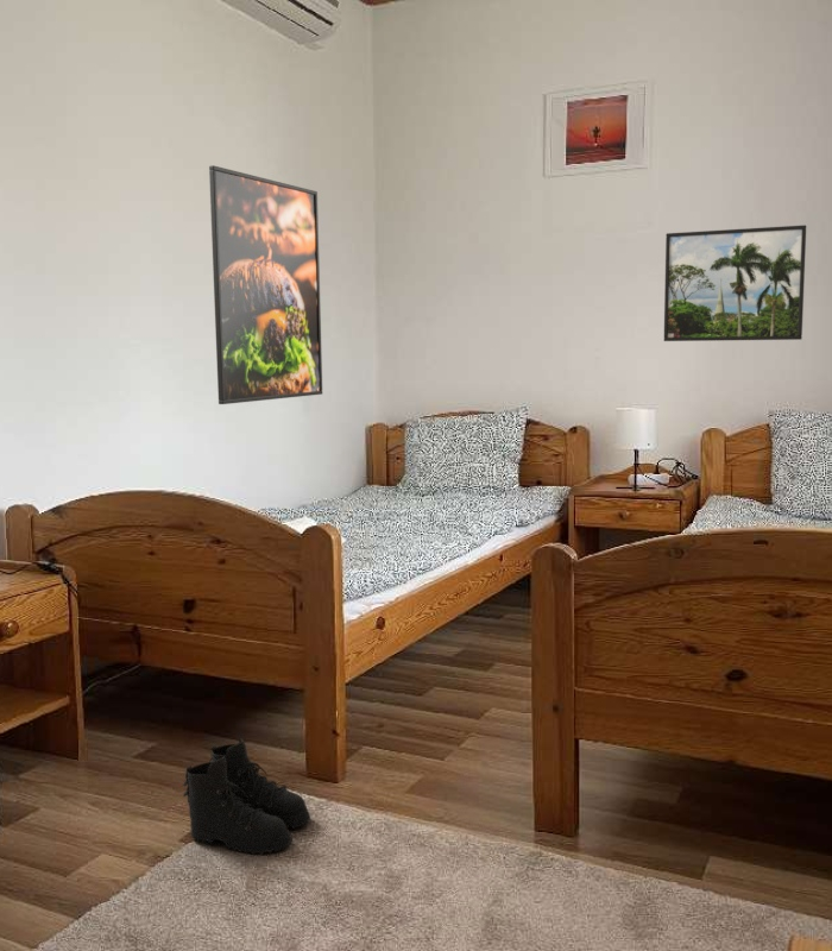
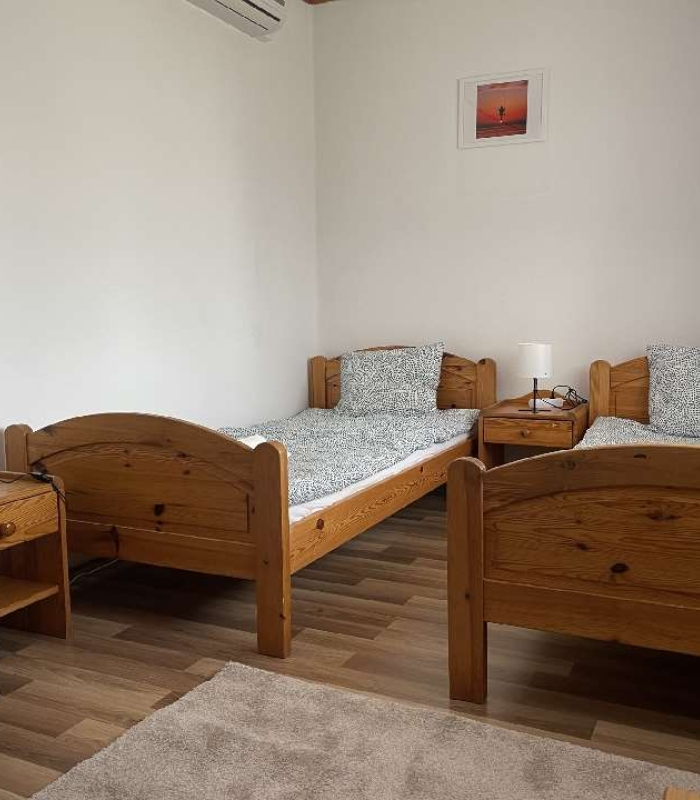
- boots [182,738,311,856]
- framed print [208,164,323,405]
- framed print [663,223,807,342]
